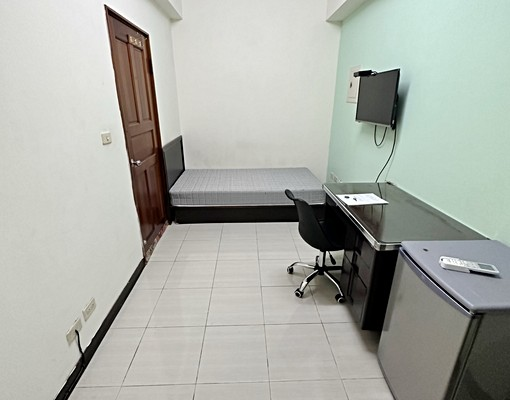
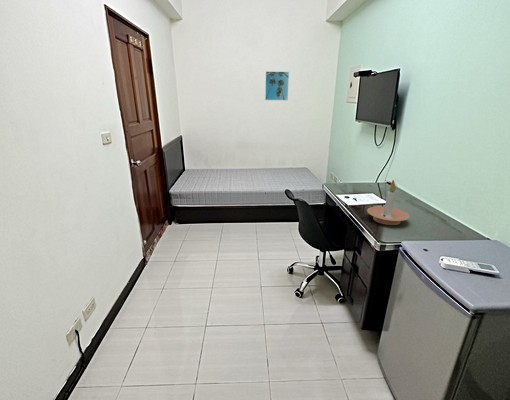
+ candle holder [366,179,411,226]
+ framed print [264,70,290,101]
